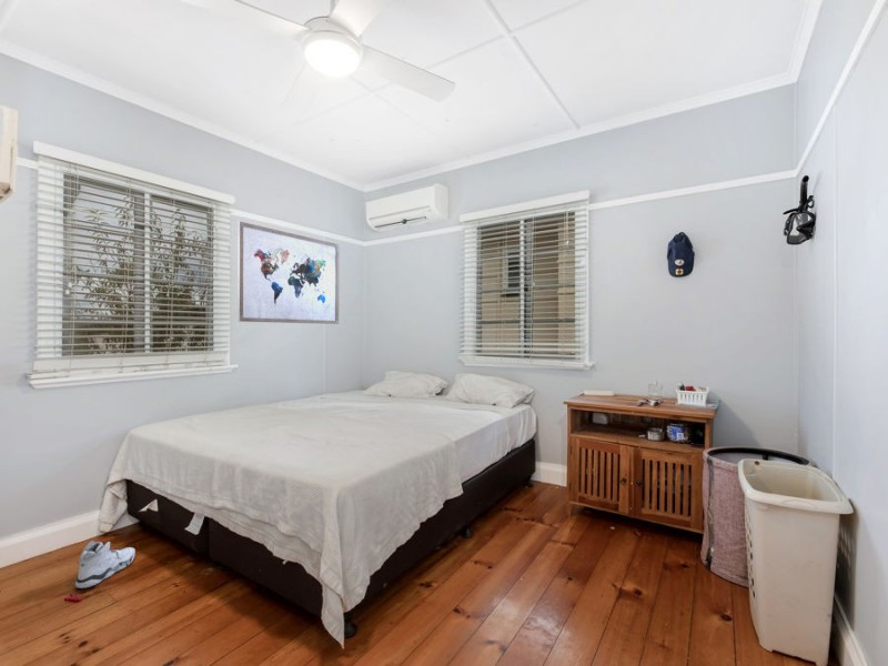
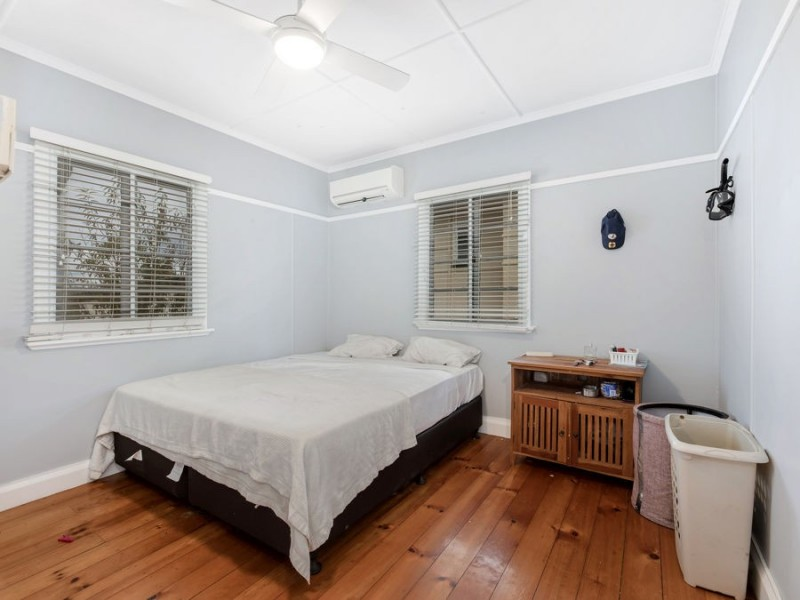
- wall art [236,221,341,325]
- sneaker [74,539,137,589]
